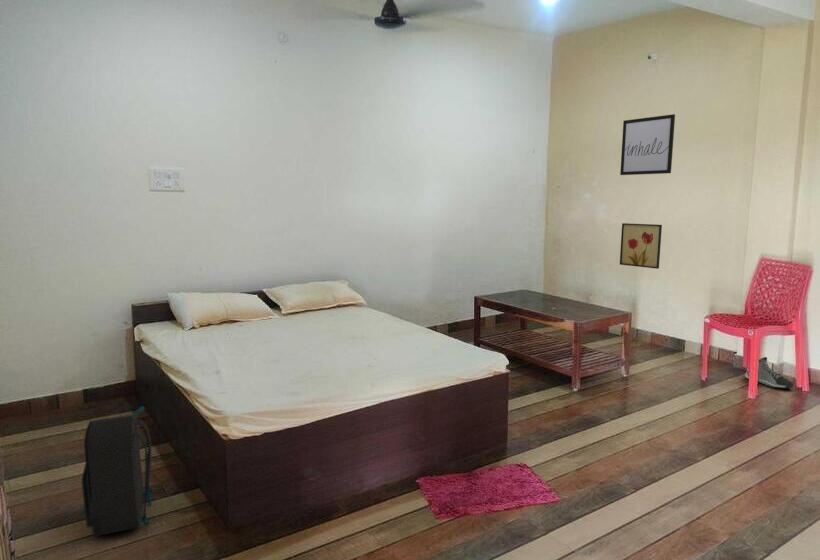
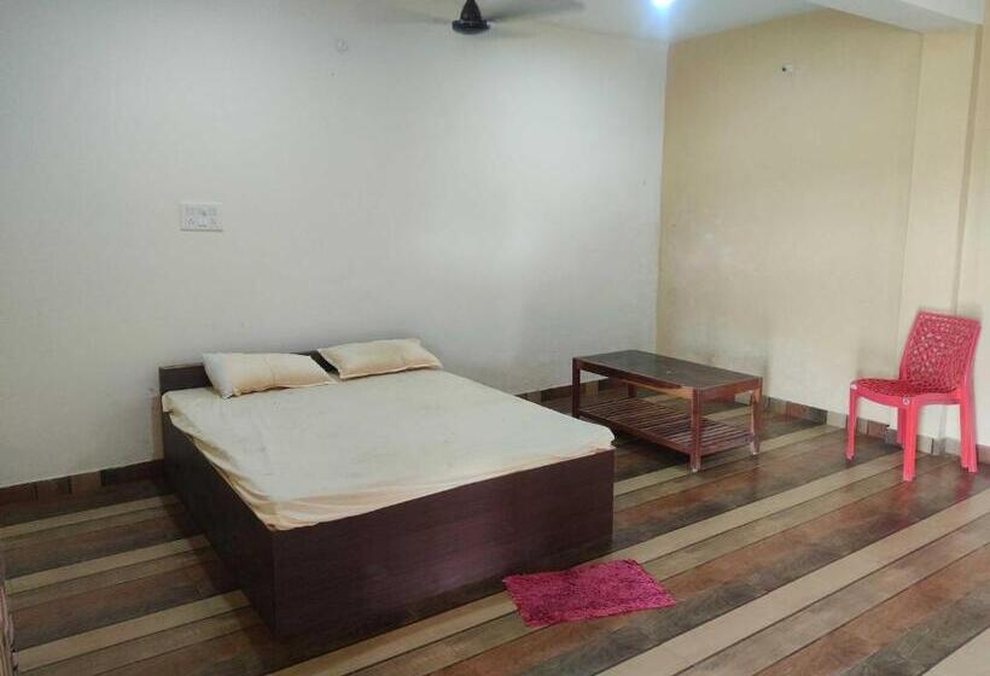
- backpack [81,405,153,537]
- wall art [619,113,676,176]
- wall art [619,222,663,270]
- sneaker [744,356,794,389]
